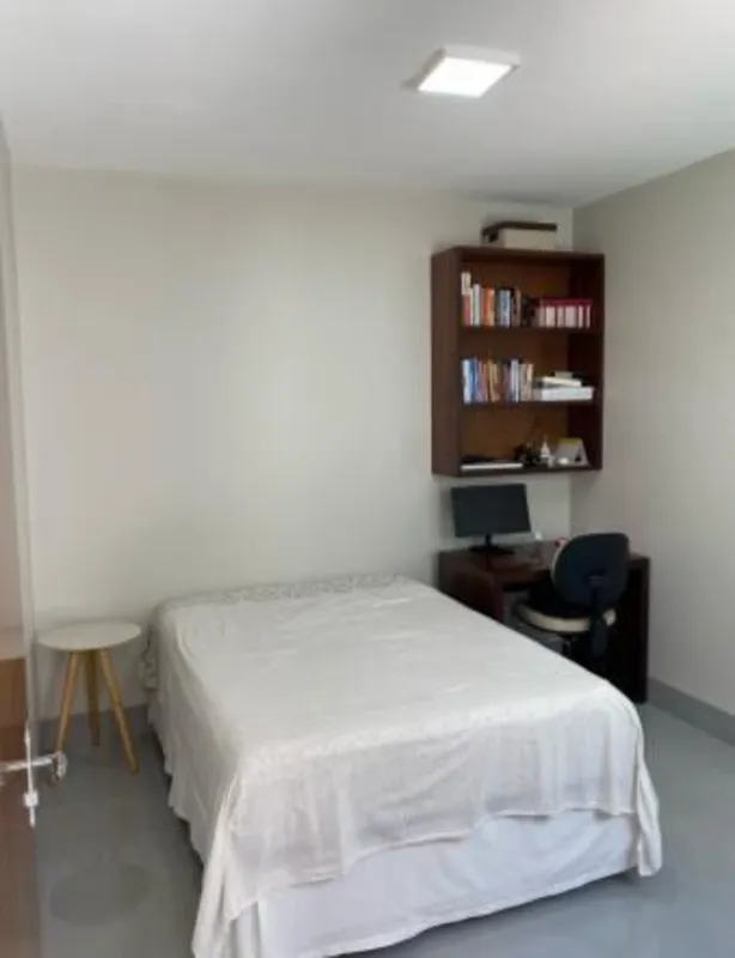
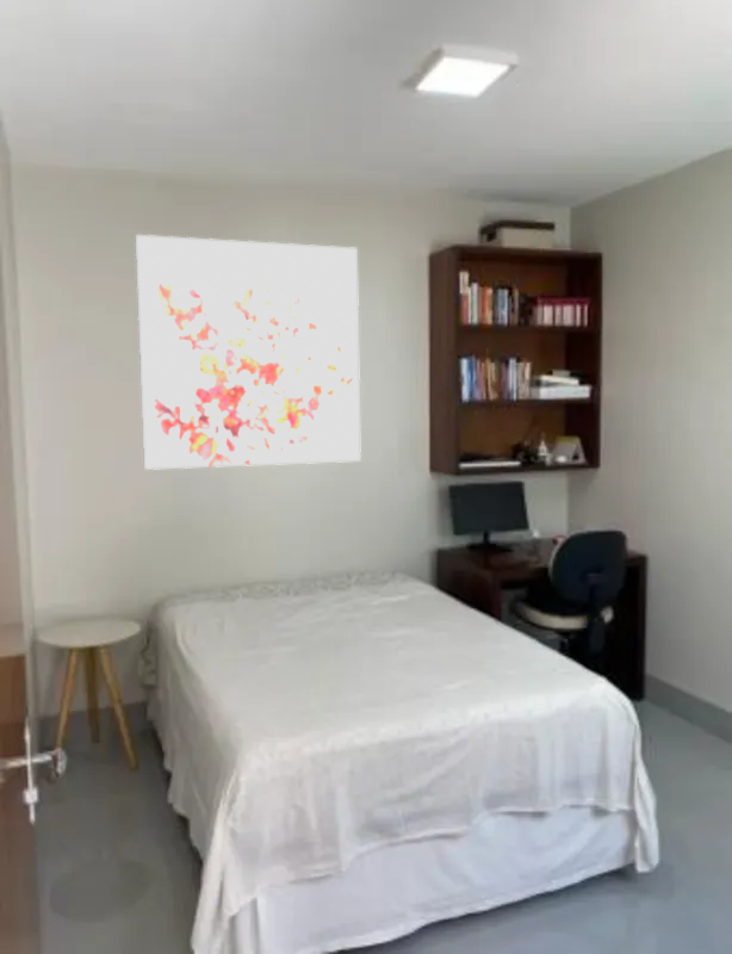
+ wall art [135,234,362,471]
